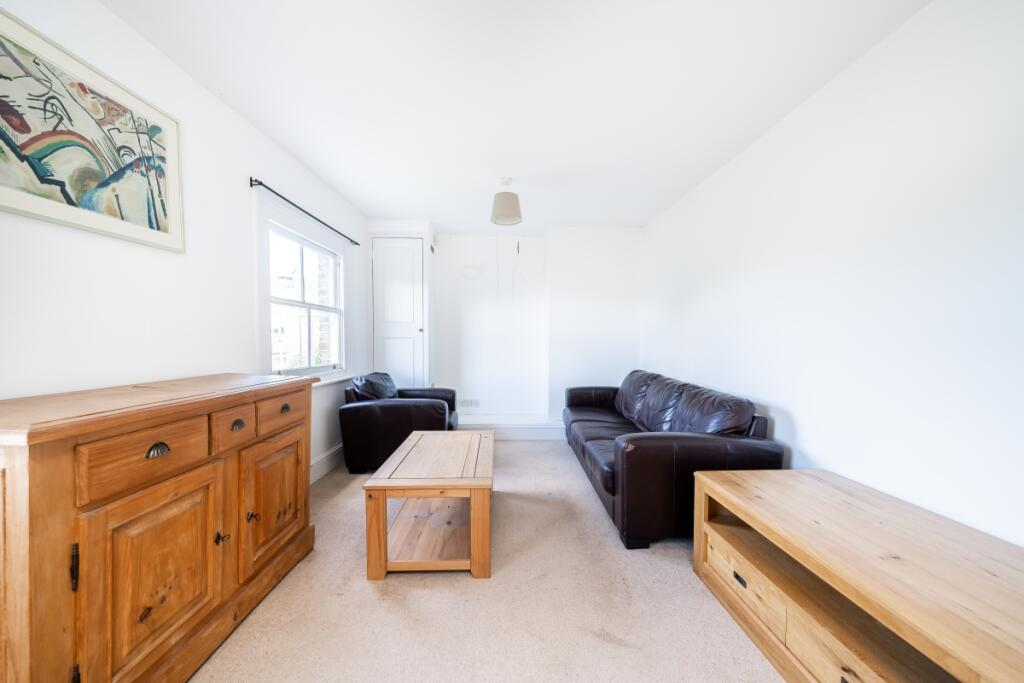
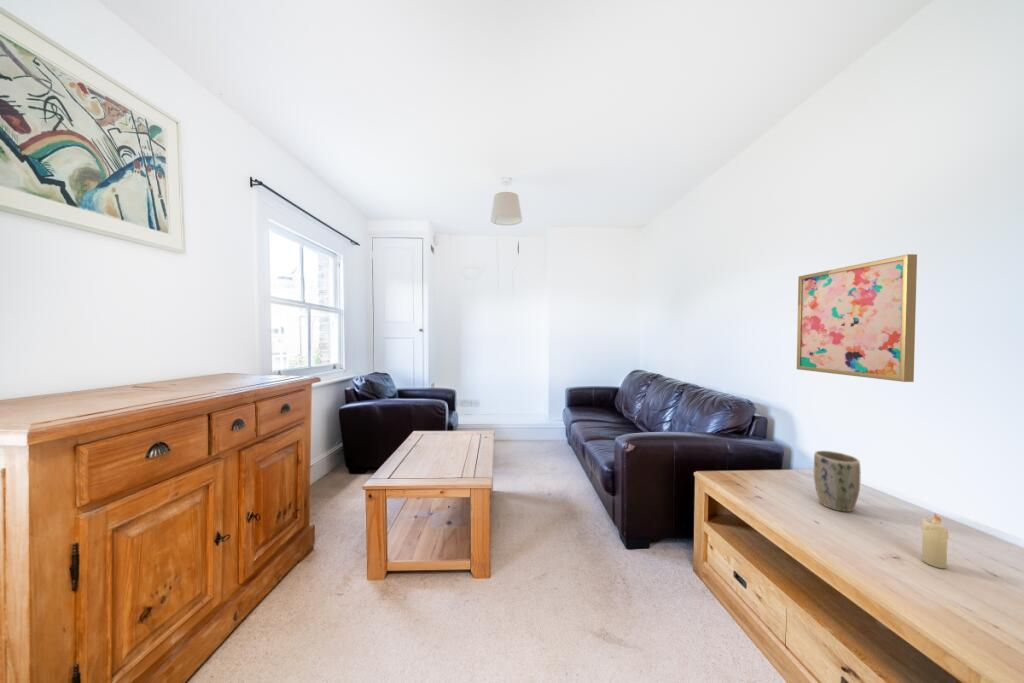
+ plant pot [813,450,862,513]
+ wall art [796,253,918,383]
+ candle [920,512,950,569]
